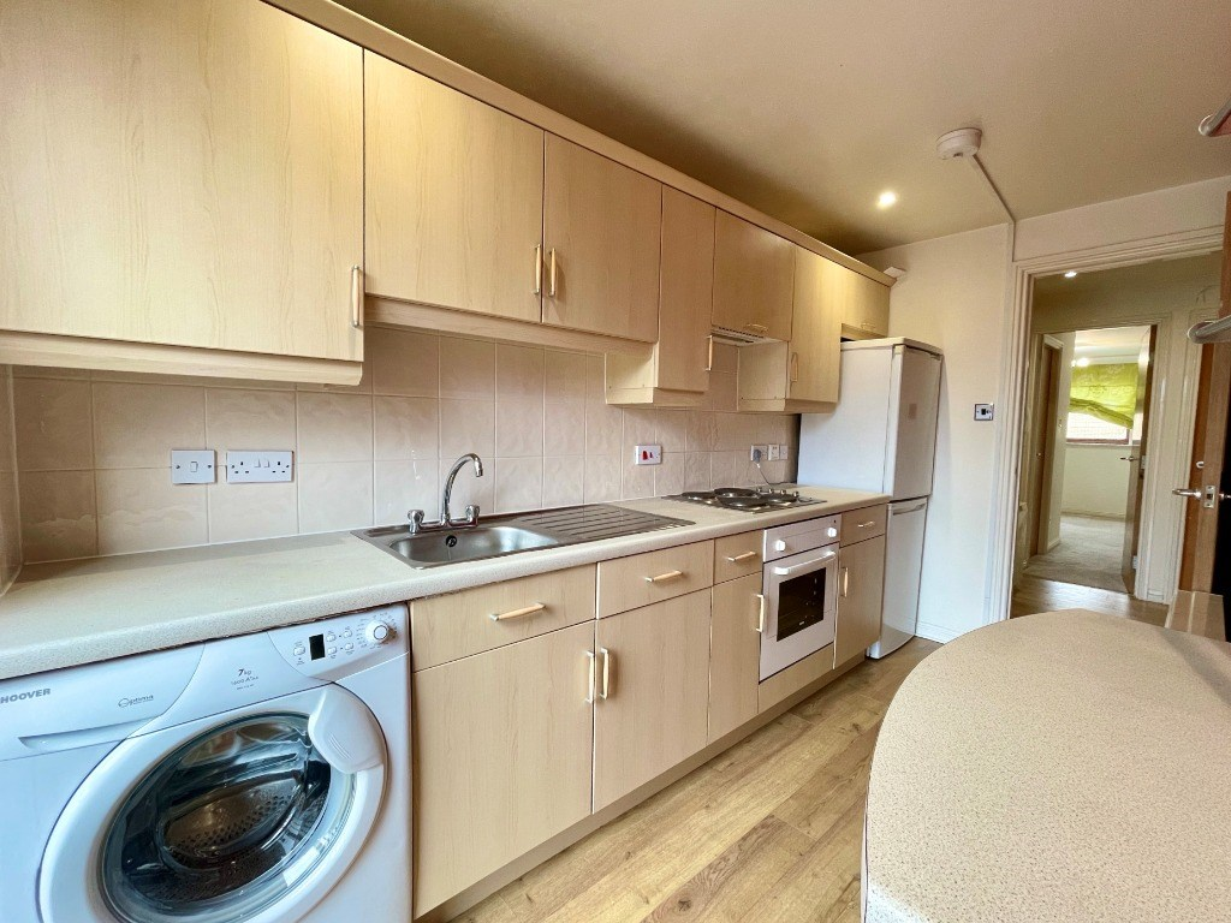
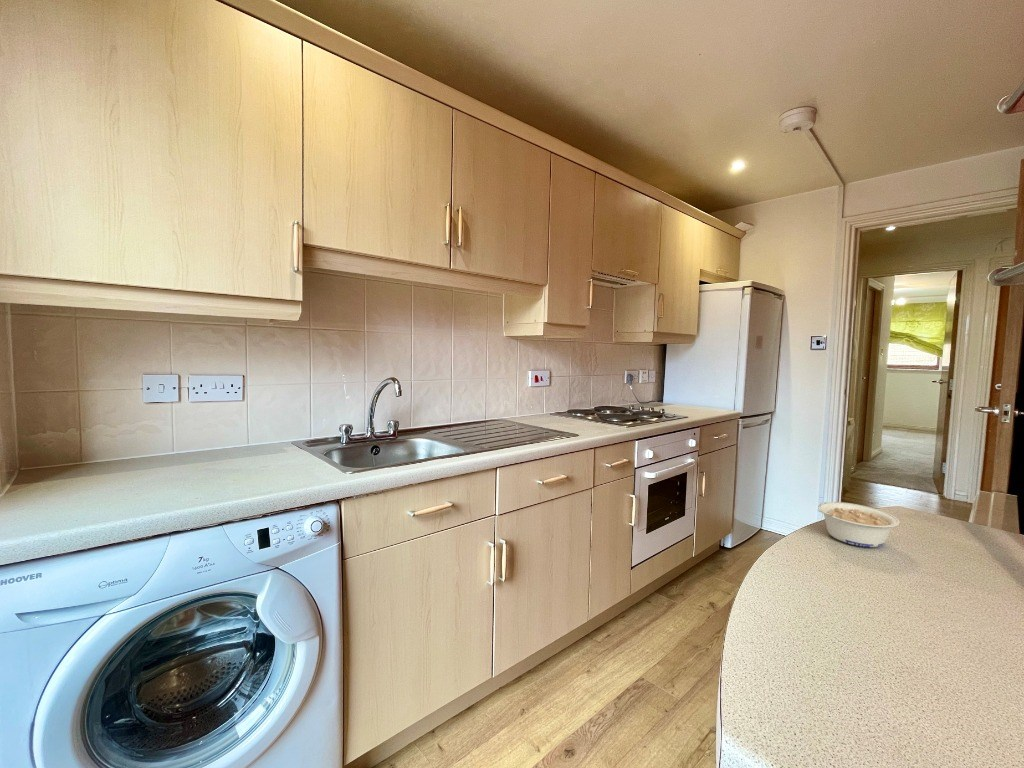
+ legume [817,501,901,548]
